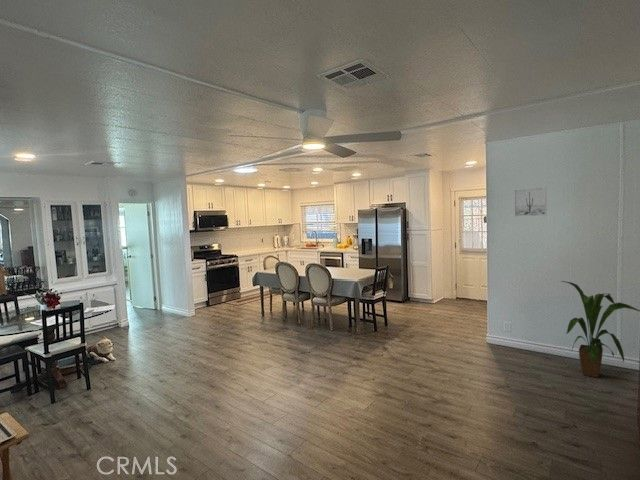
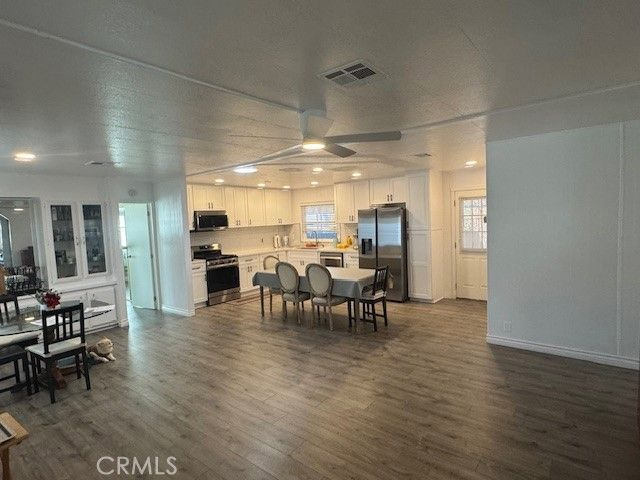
- wall art [513,186,547,218]
- house plant [560,280,640,379]
